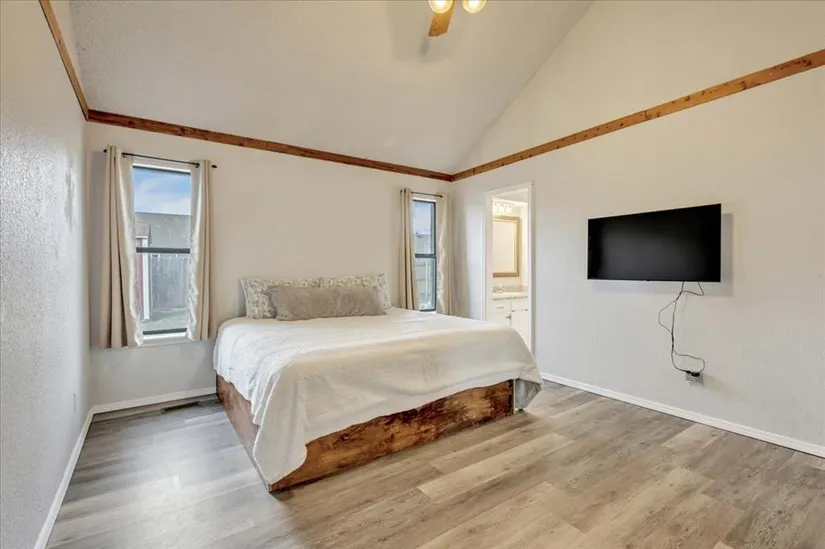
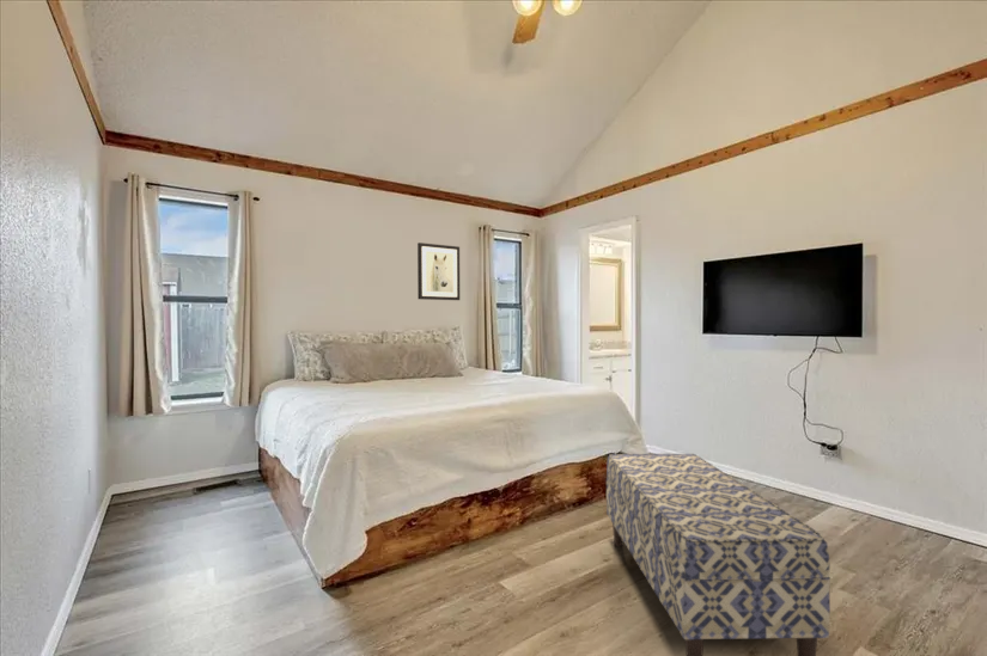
+ bench [605,453,831,656]
+ wall art [416,241,461,301]
